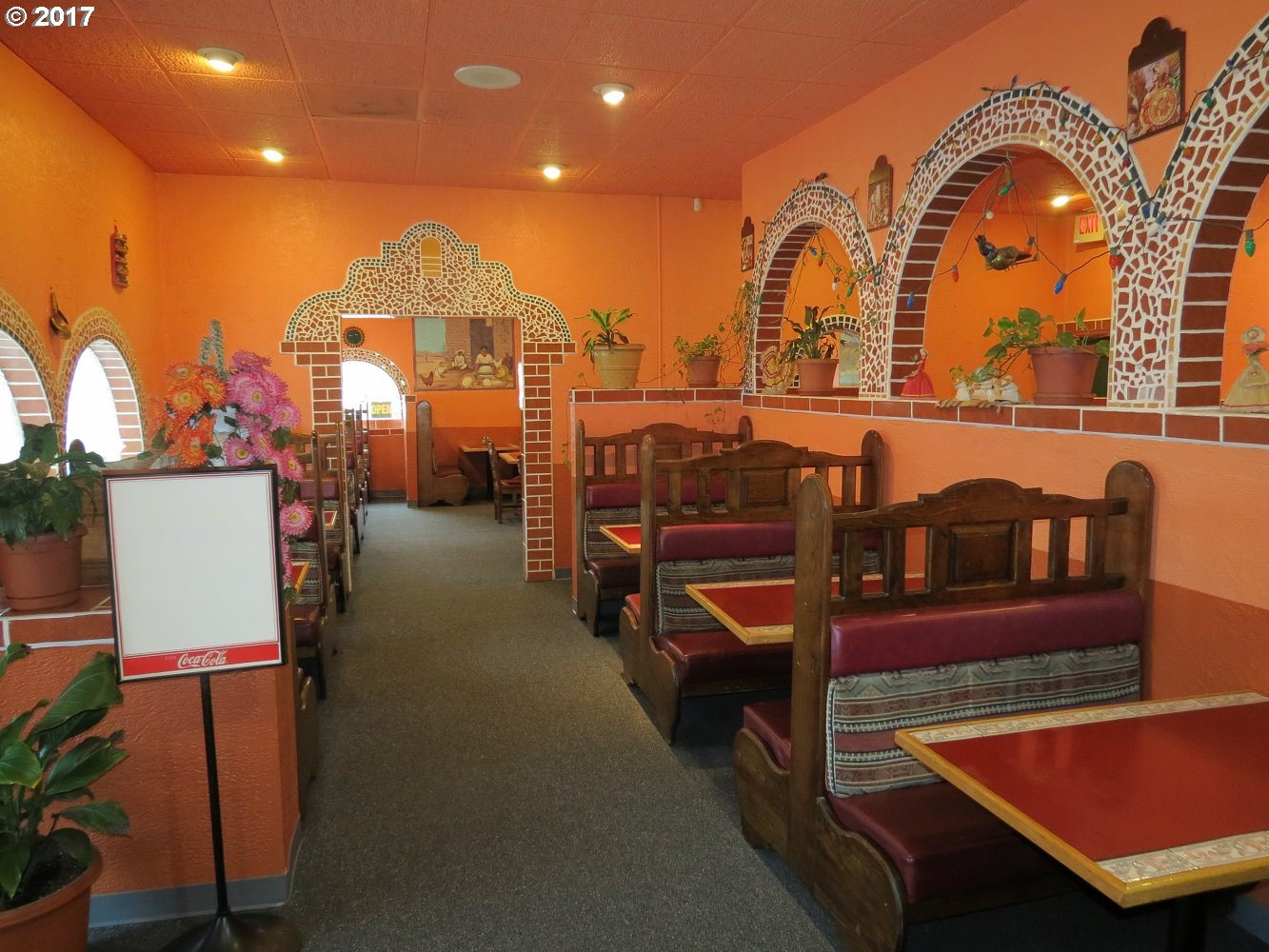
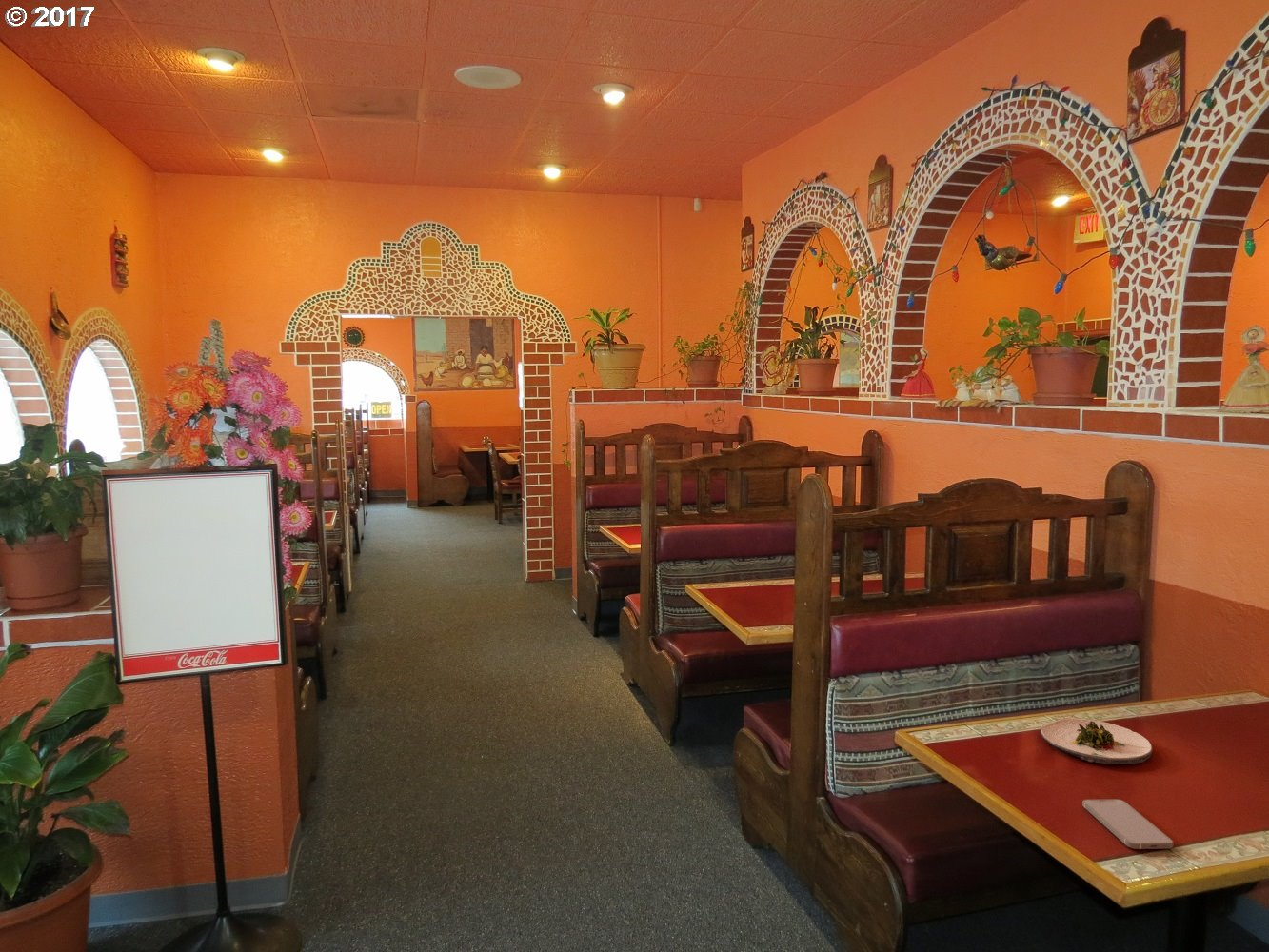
+ salad plate [1040,718,1154,765]
+ smartphone [1081,798,1175,850]
